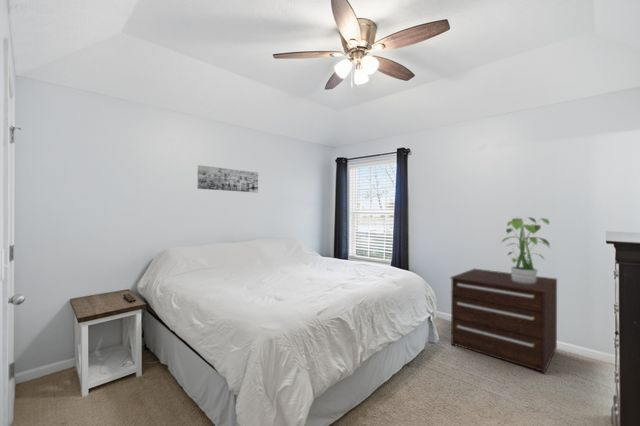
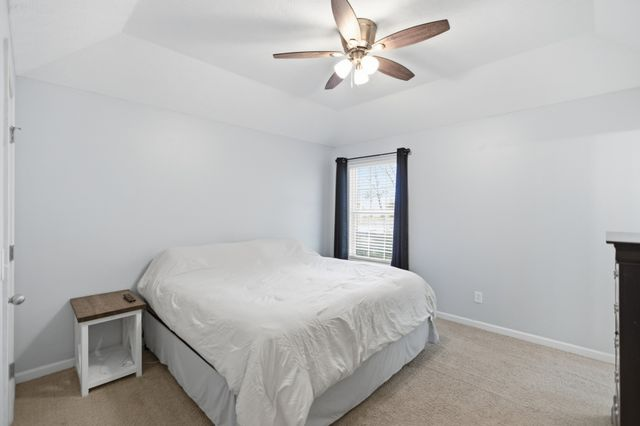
- dresser [449,268,558,374]
- potted plant [500,216,552,284]
- wall art [197,164,259,194]
